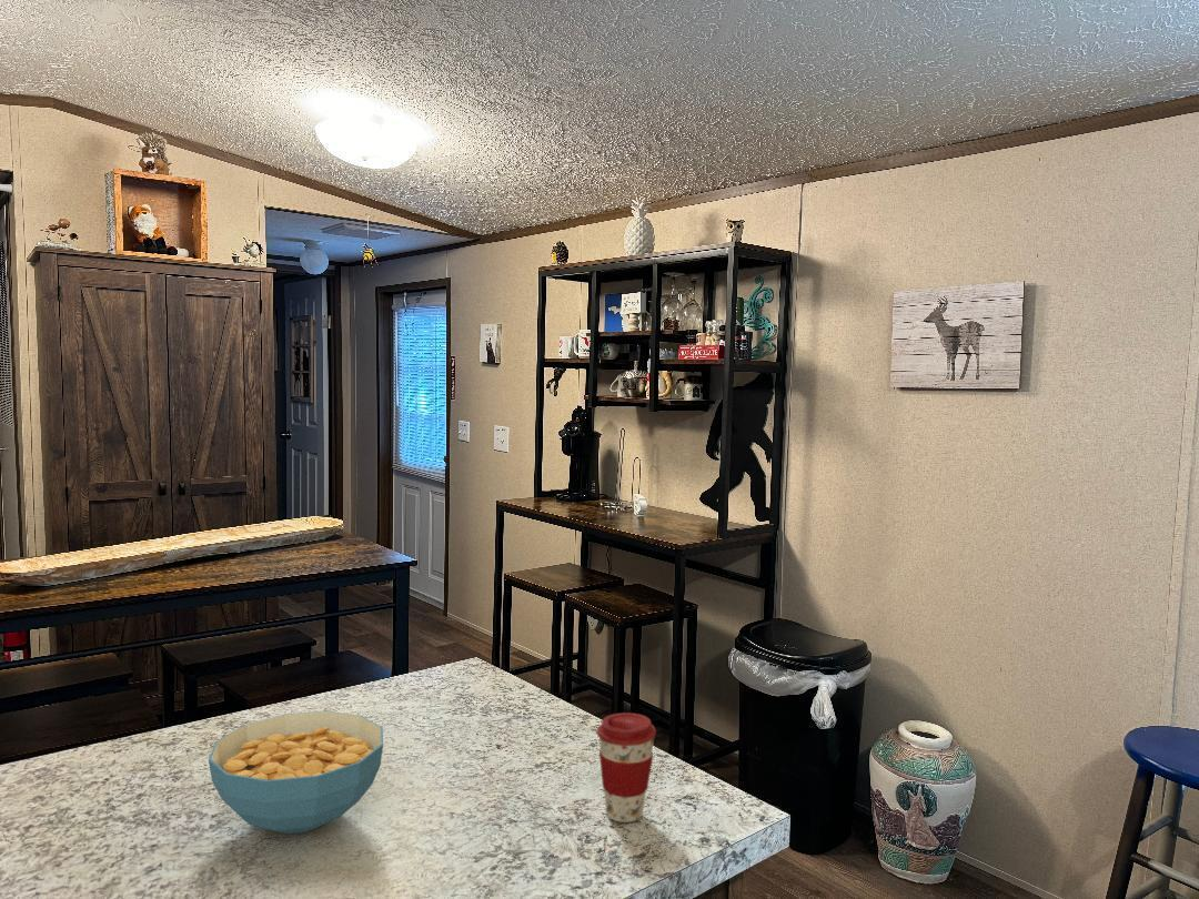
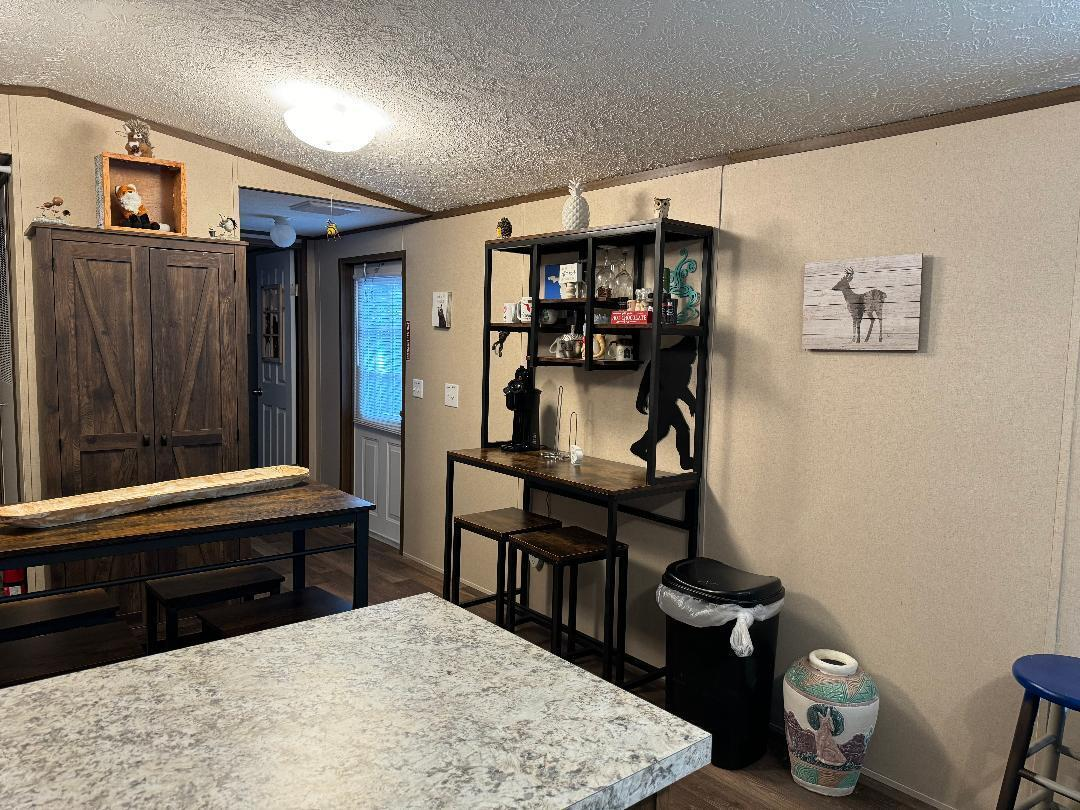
- cereal bowl [208,710,384,835]
- coffee cup [596,711,657,824]
